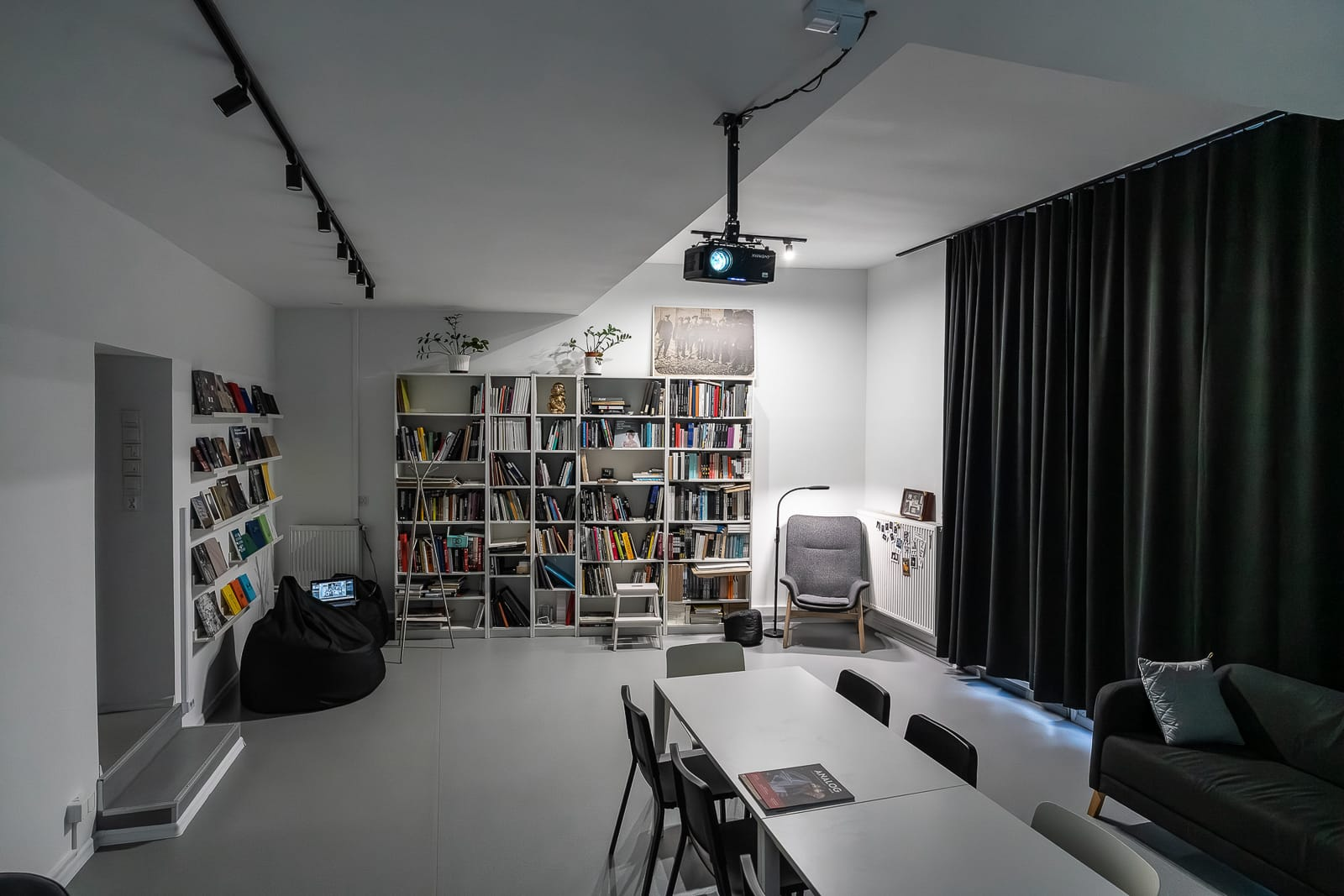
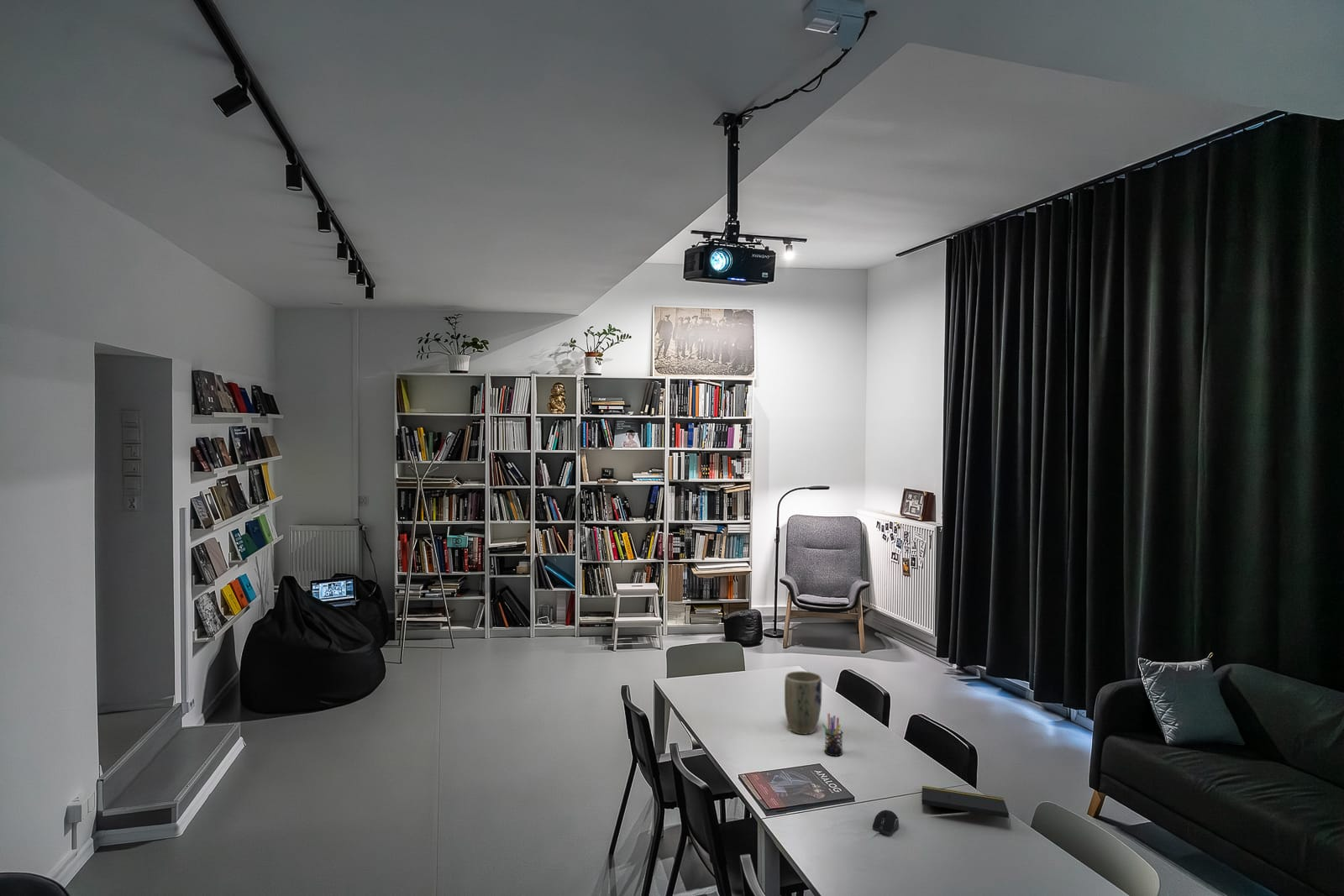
+ plant pot [784,670,822,735]
+ computer mouse [872,810,900,836]
+ pen holder [822,713,843,757]
+ notepad [921,785,1012,830]
